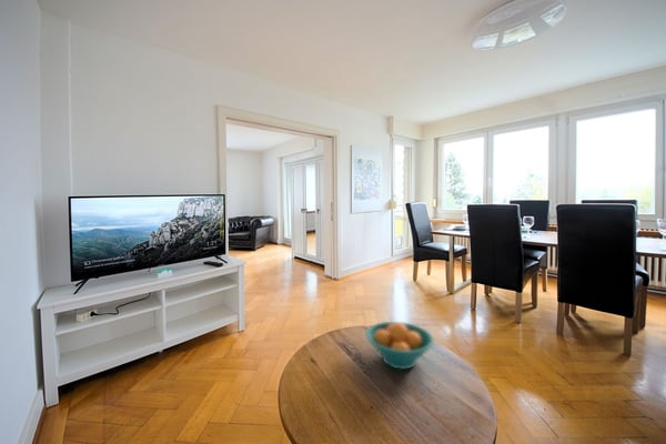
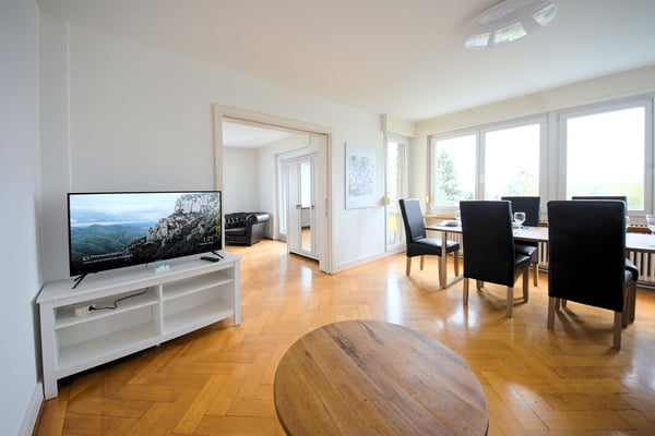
- fruit bowl [365,321,435,371]
